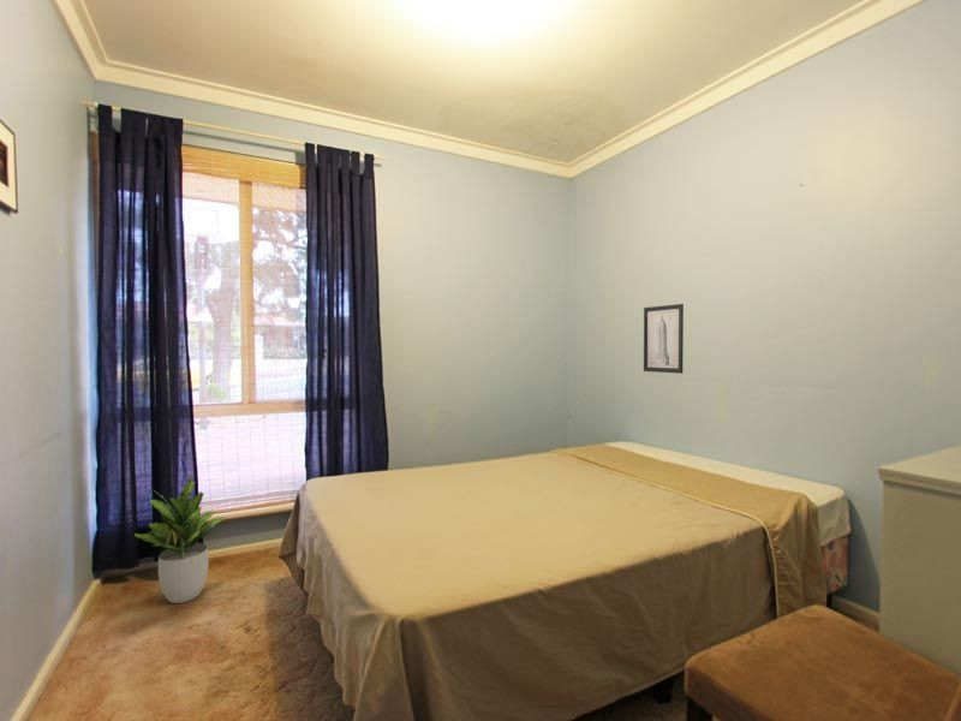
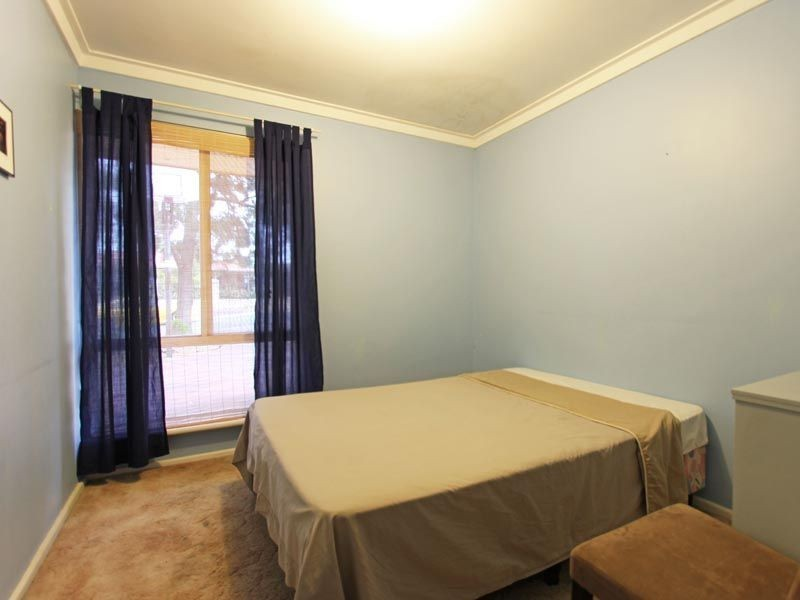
- wall art [643,303,685,375]
- potted plant [133,475,227,604]
